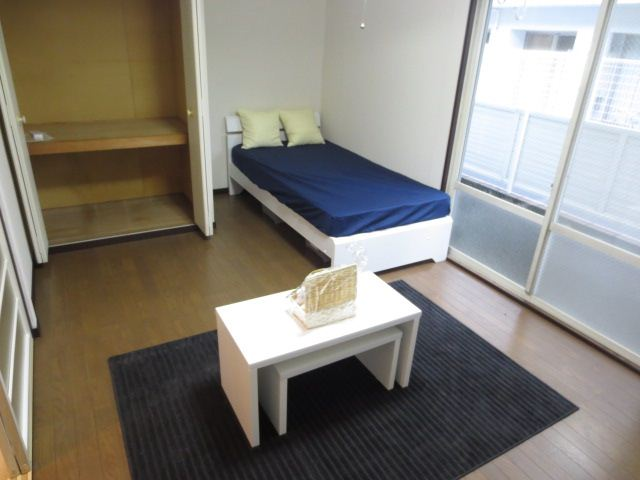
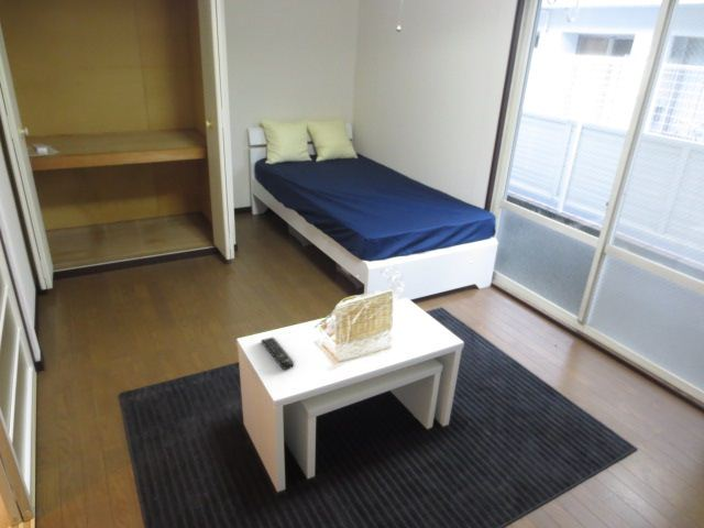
+ remote control [260,337,295,371]
